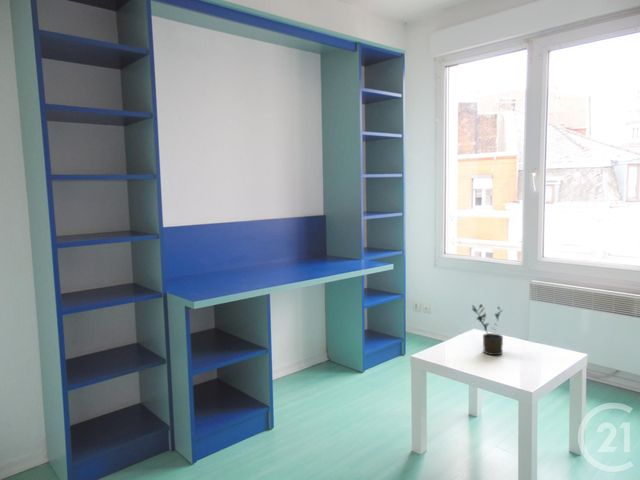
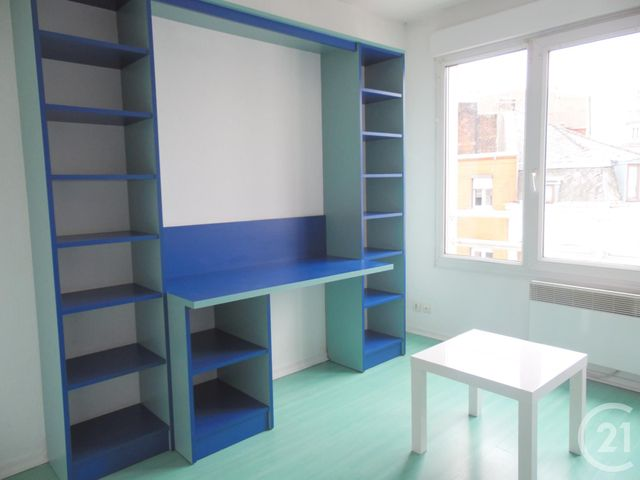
- potted plant [471,303,504,356]
